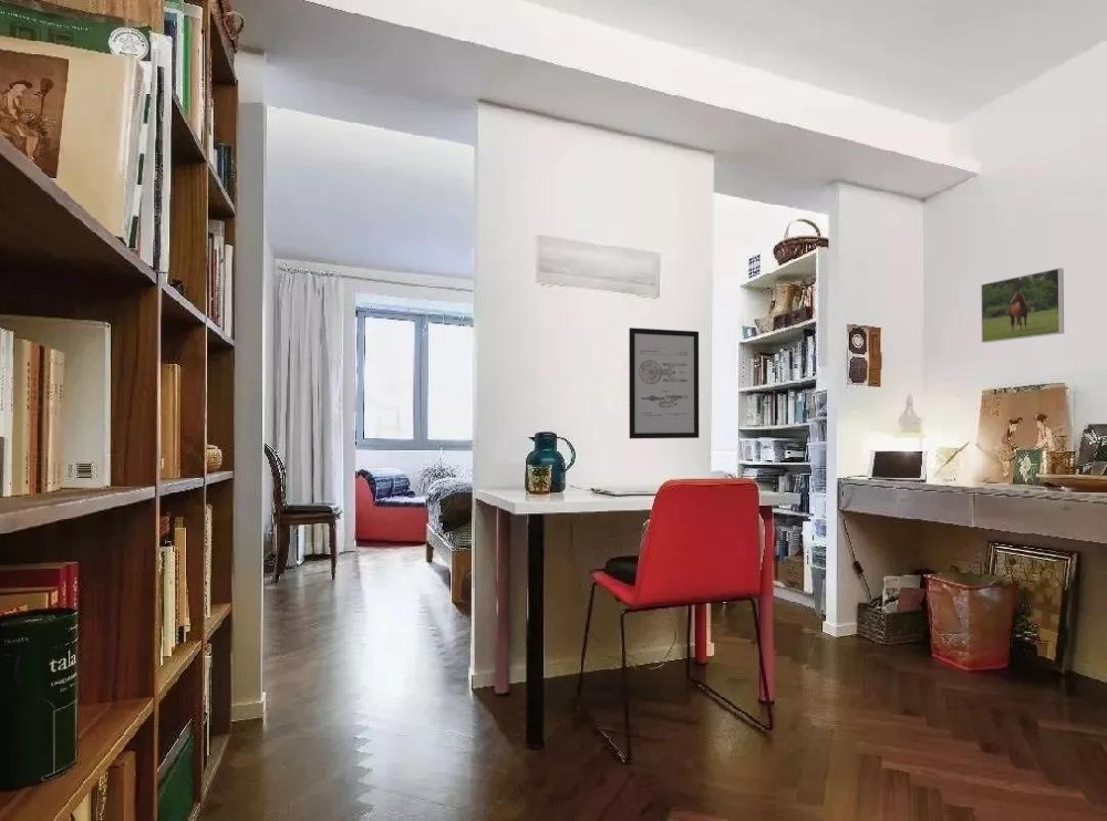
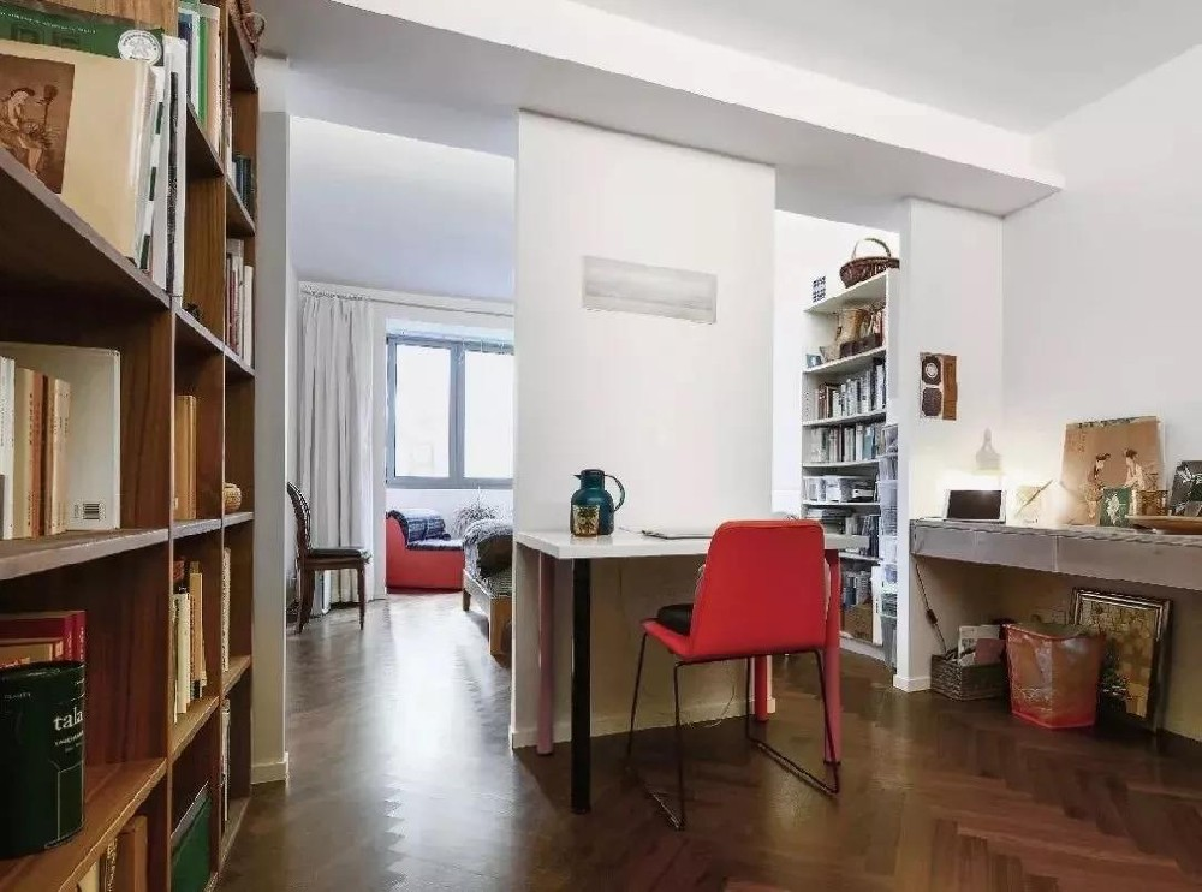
- wall art [628,326,700,439]
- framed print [980,267,1065,344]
